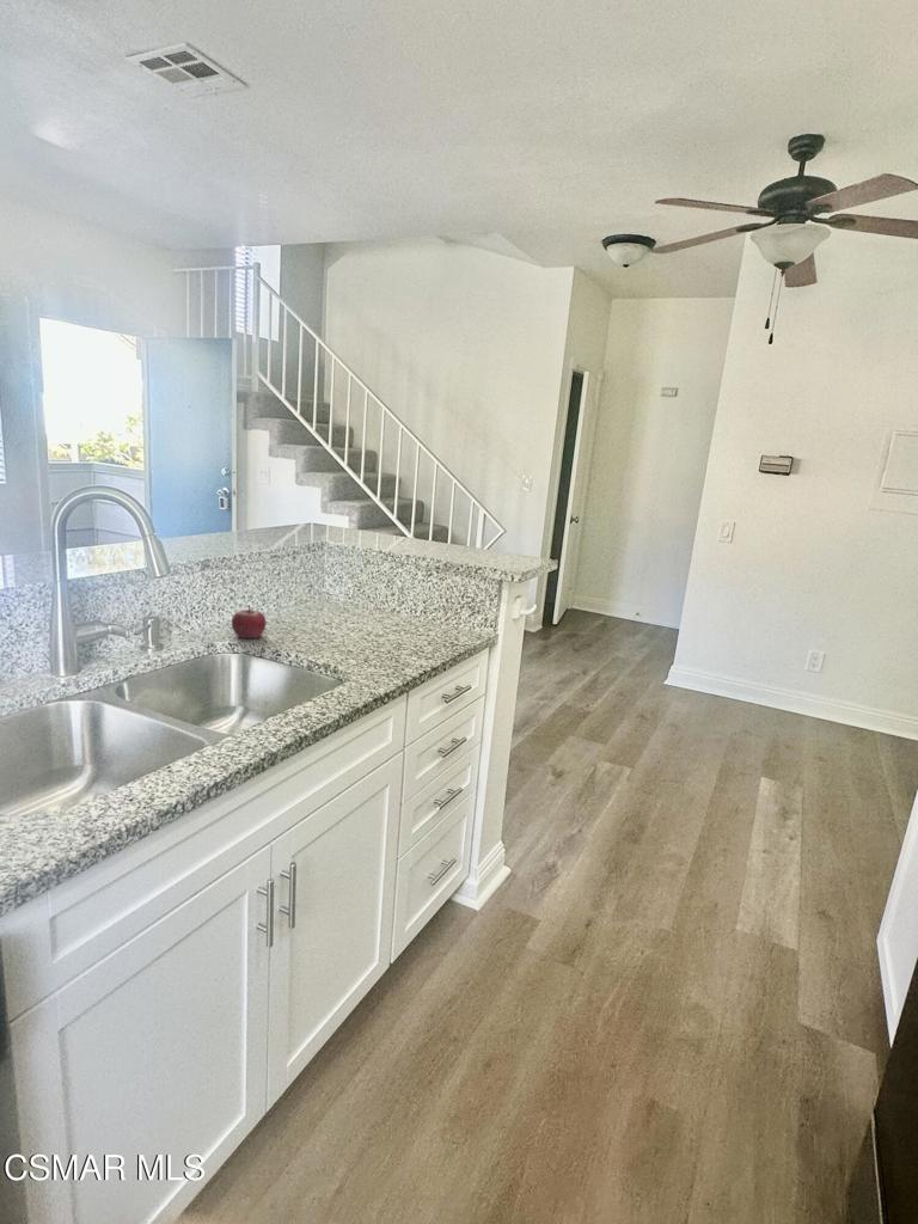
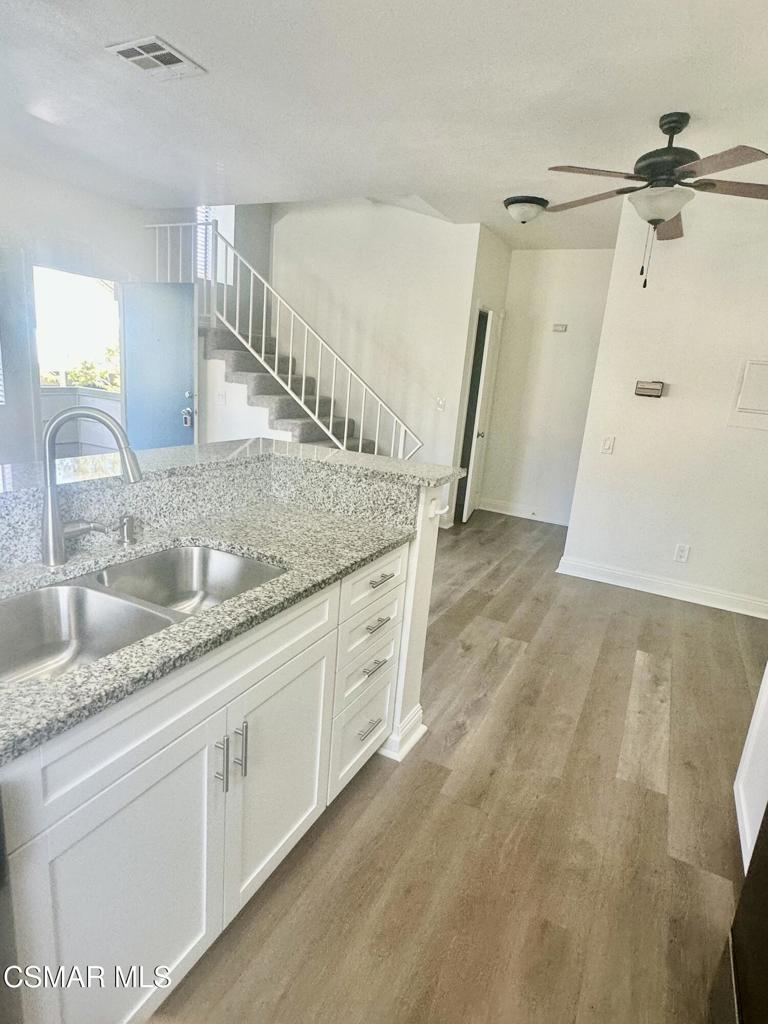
- fruit [231,604,267,639]
